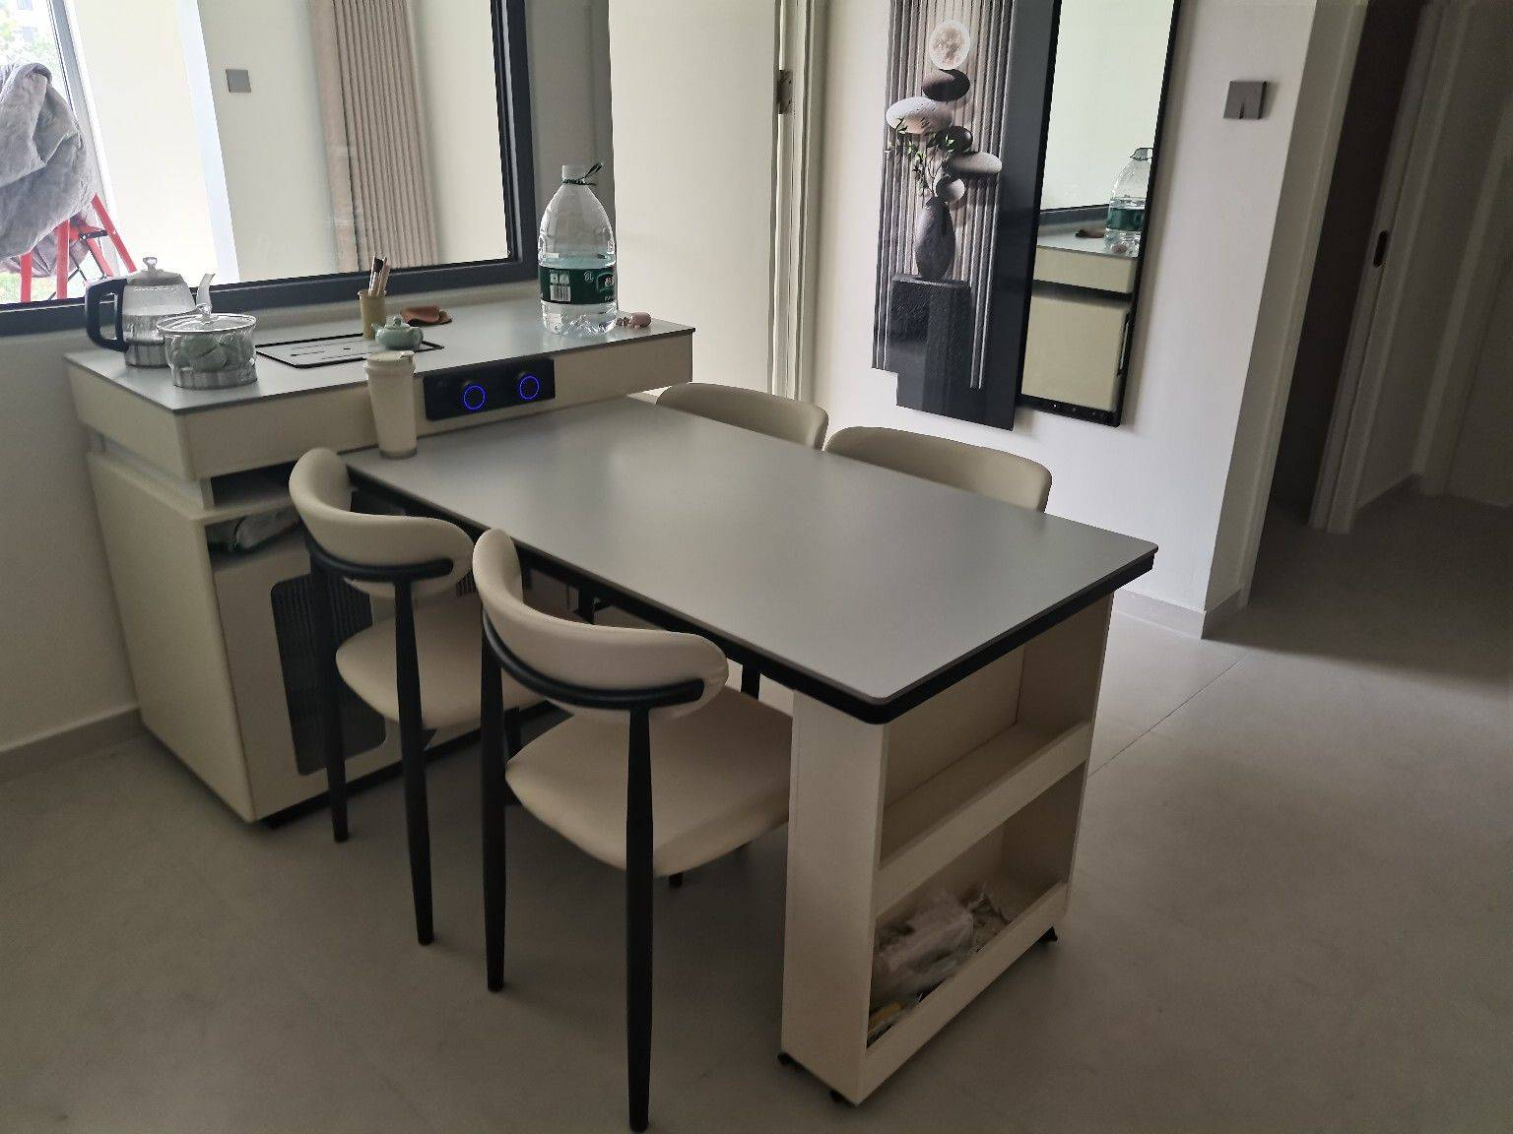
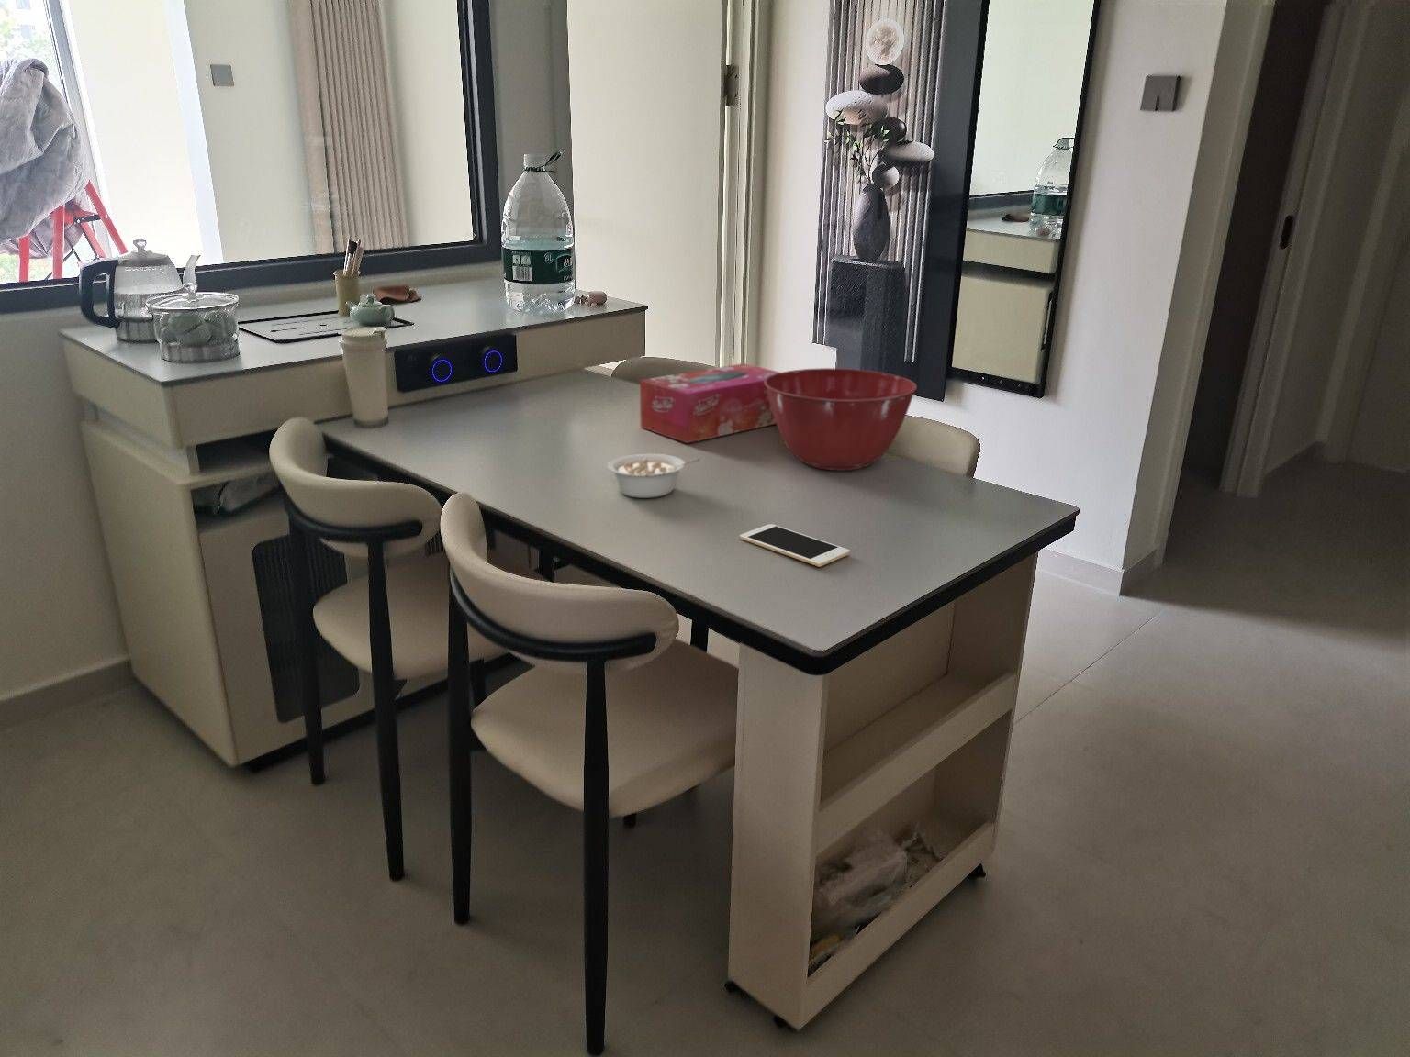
+ tissue box [638,362,780,444]
+ mixing bowl [765,368,918,471]
+ cell phone [739,523,850,567]
+ legume [607,453,703,500]
